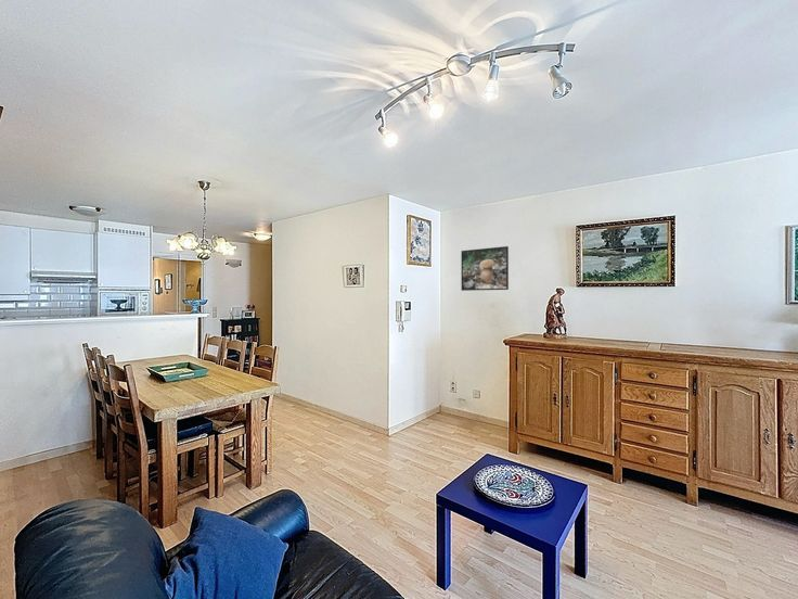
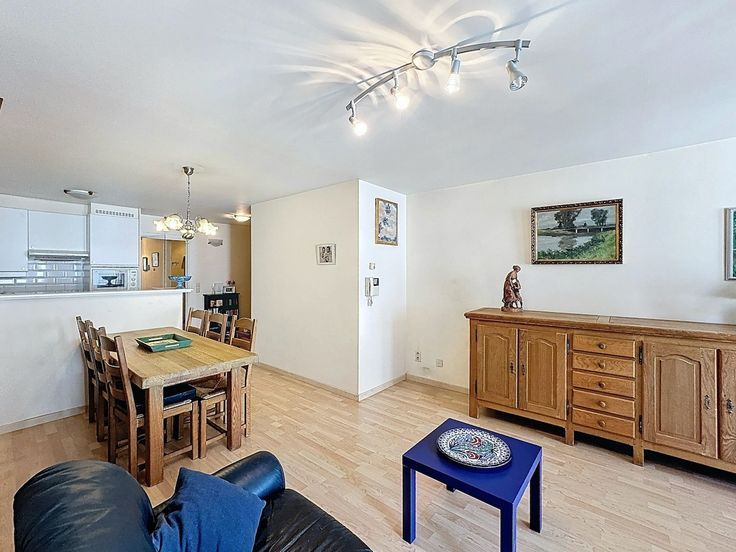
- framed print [460,245,510,292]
